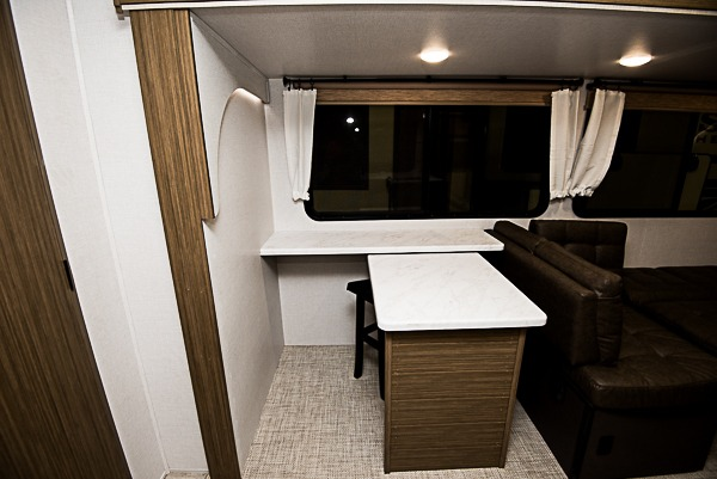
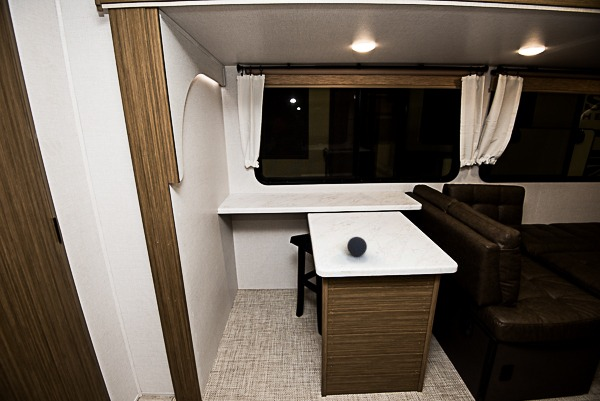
+ decorative ball [346,236,368,257]
